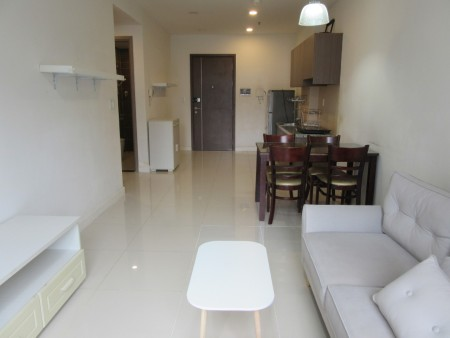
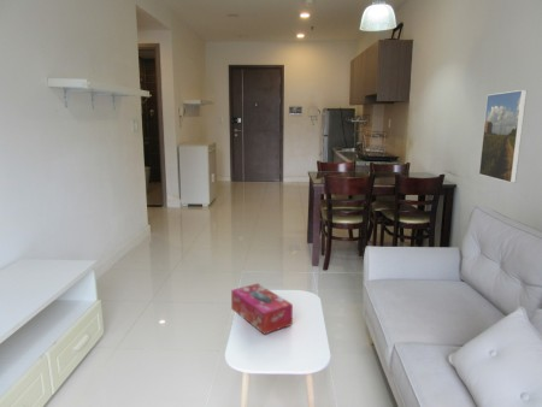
+ tissue box [230,283,294,336]
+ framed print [478,89,528,184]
